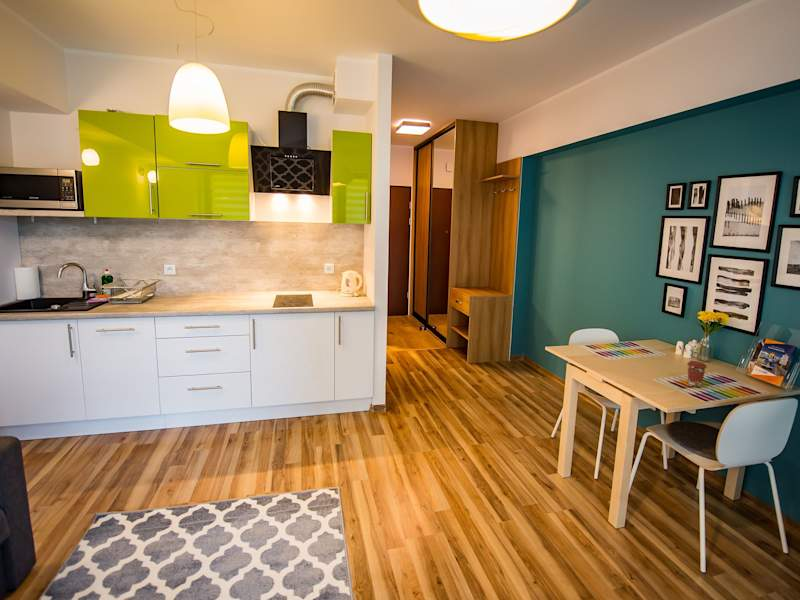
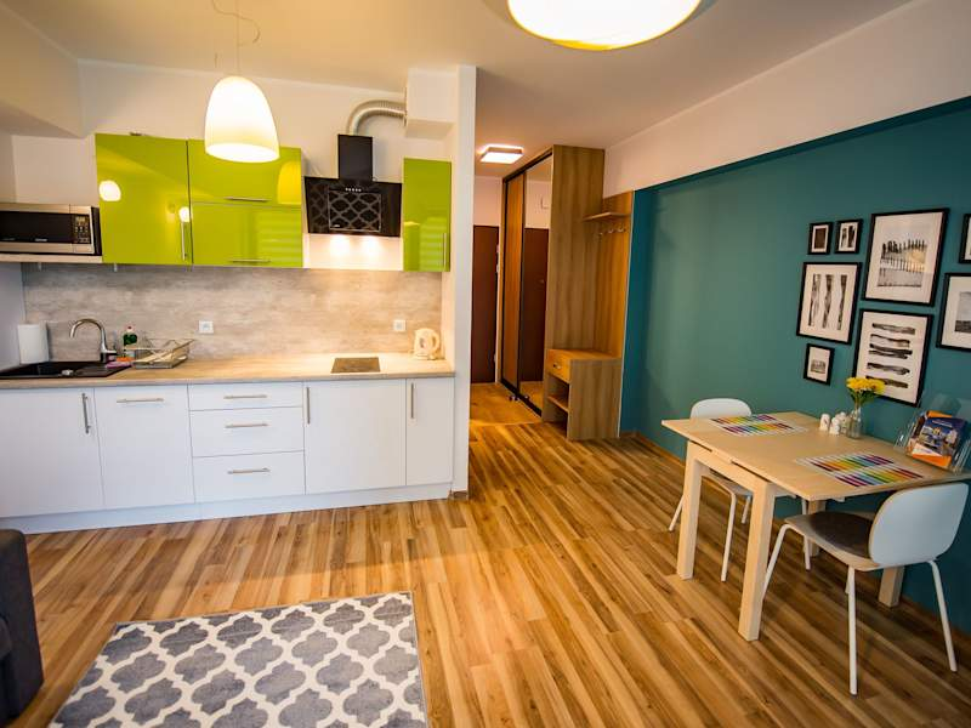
- coffee cup [686,360,708,388]
